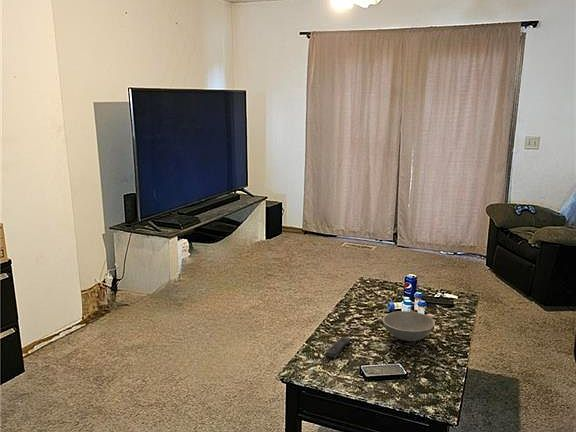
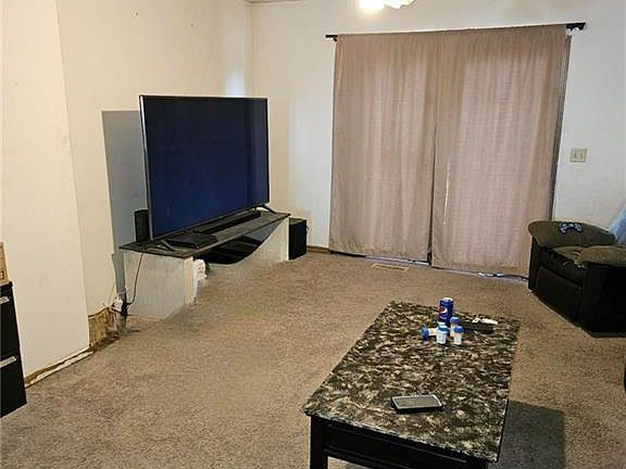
- soup bowl [382,310,436,342]
- remote control [325,336,352,359]
